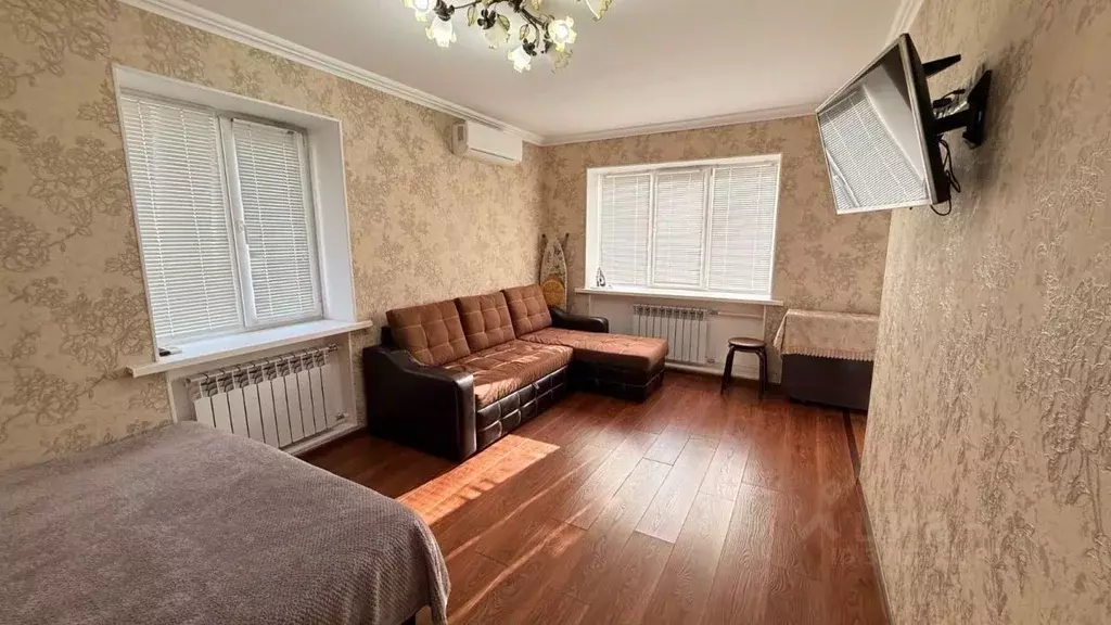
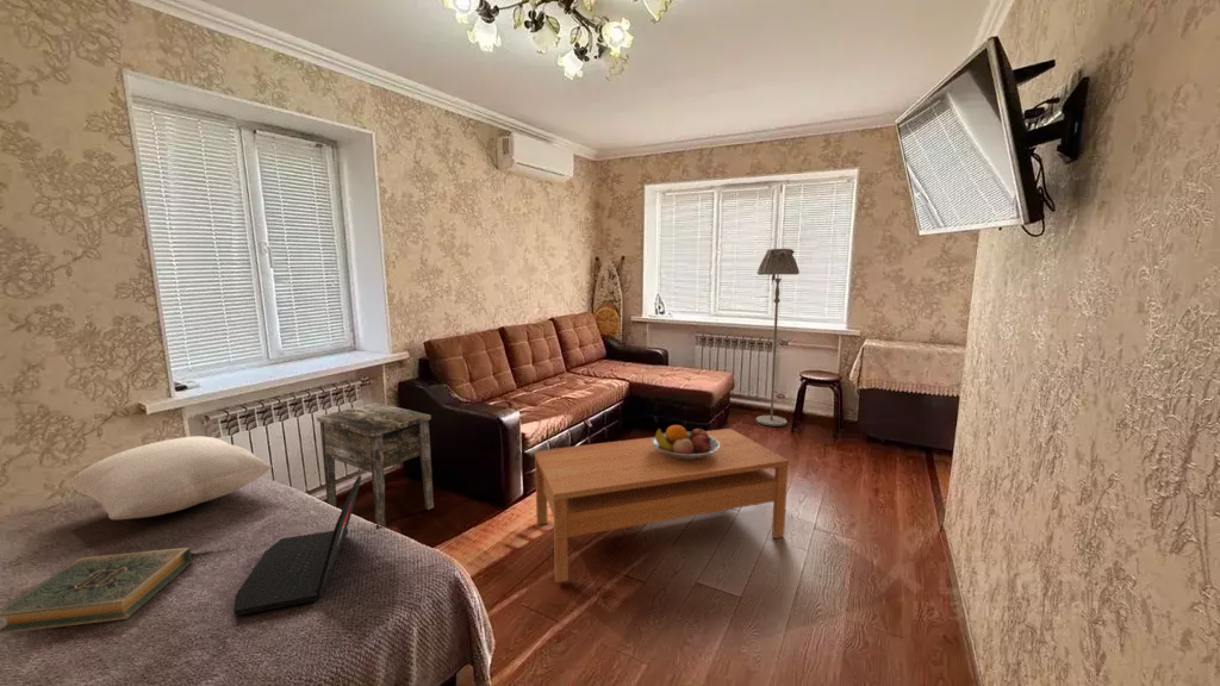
+ fruit bowl [652,424,720,460]
+ hardback book [0,547,193,635]
+ side table [316,401,435,530]
+ coffee table [534,428,790,584]
+ laptop [232,474,362,616]
+ pillow [68,435,273,520]
+ floor lamp [755,248,801,428]
